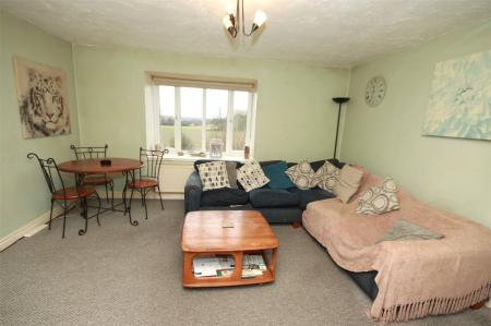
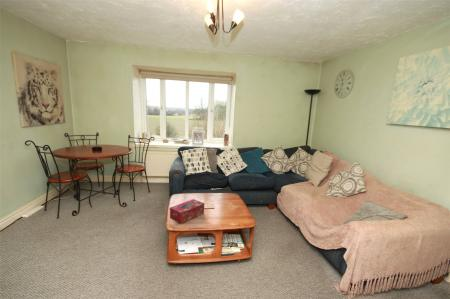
+ tissue box [169,198,205,225]
